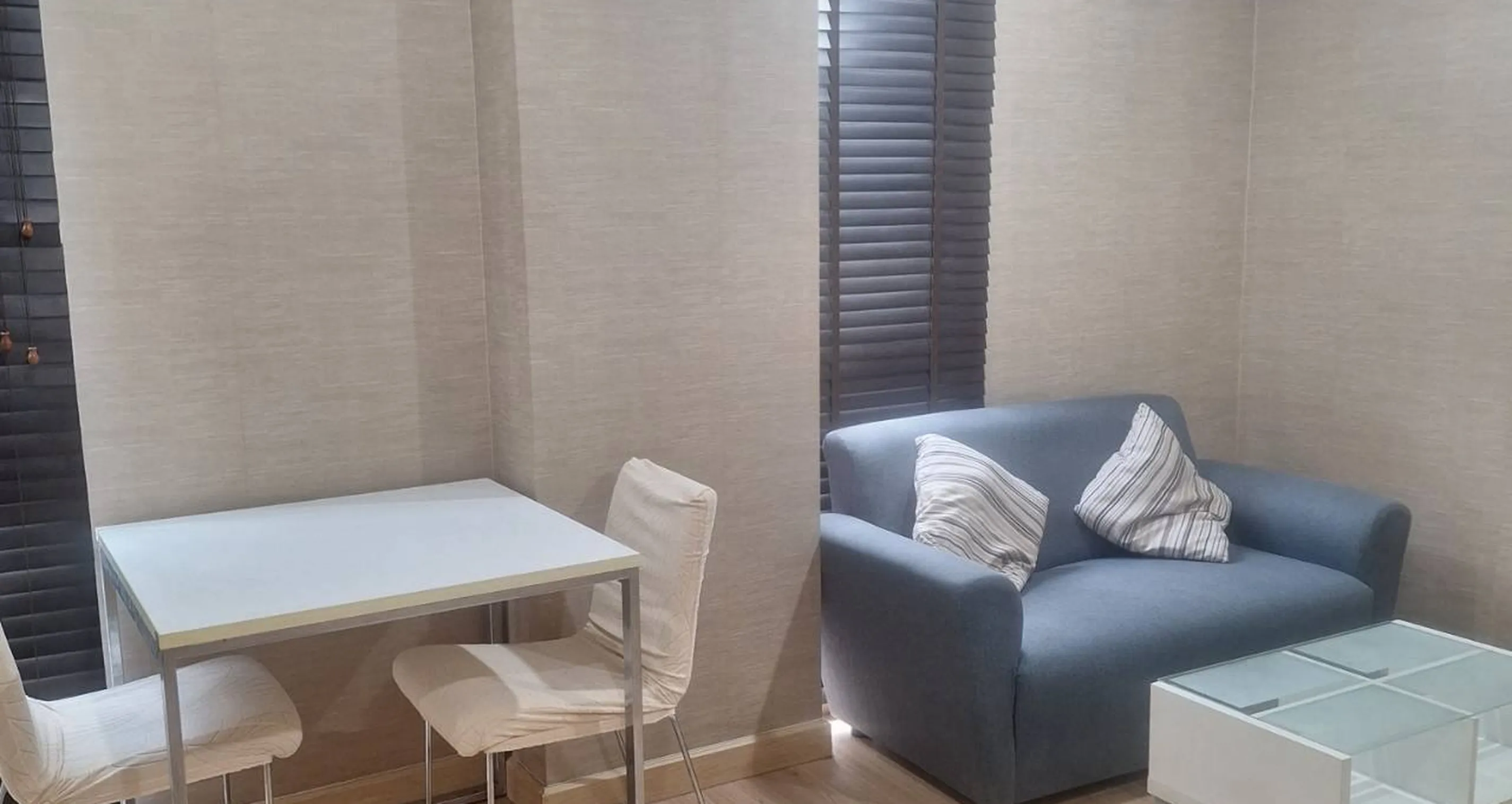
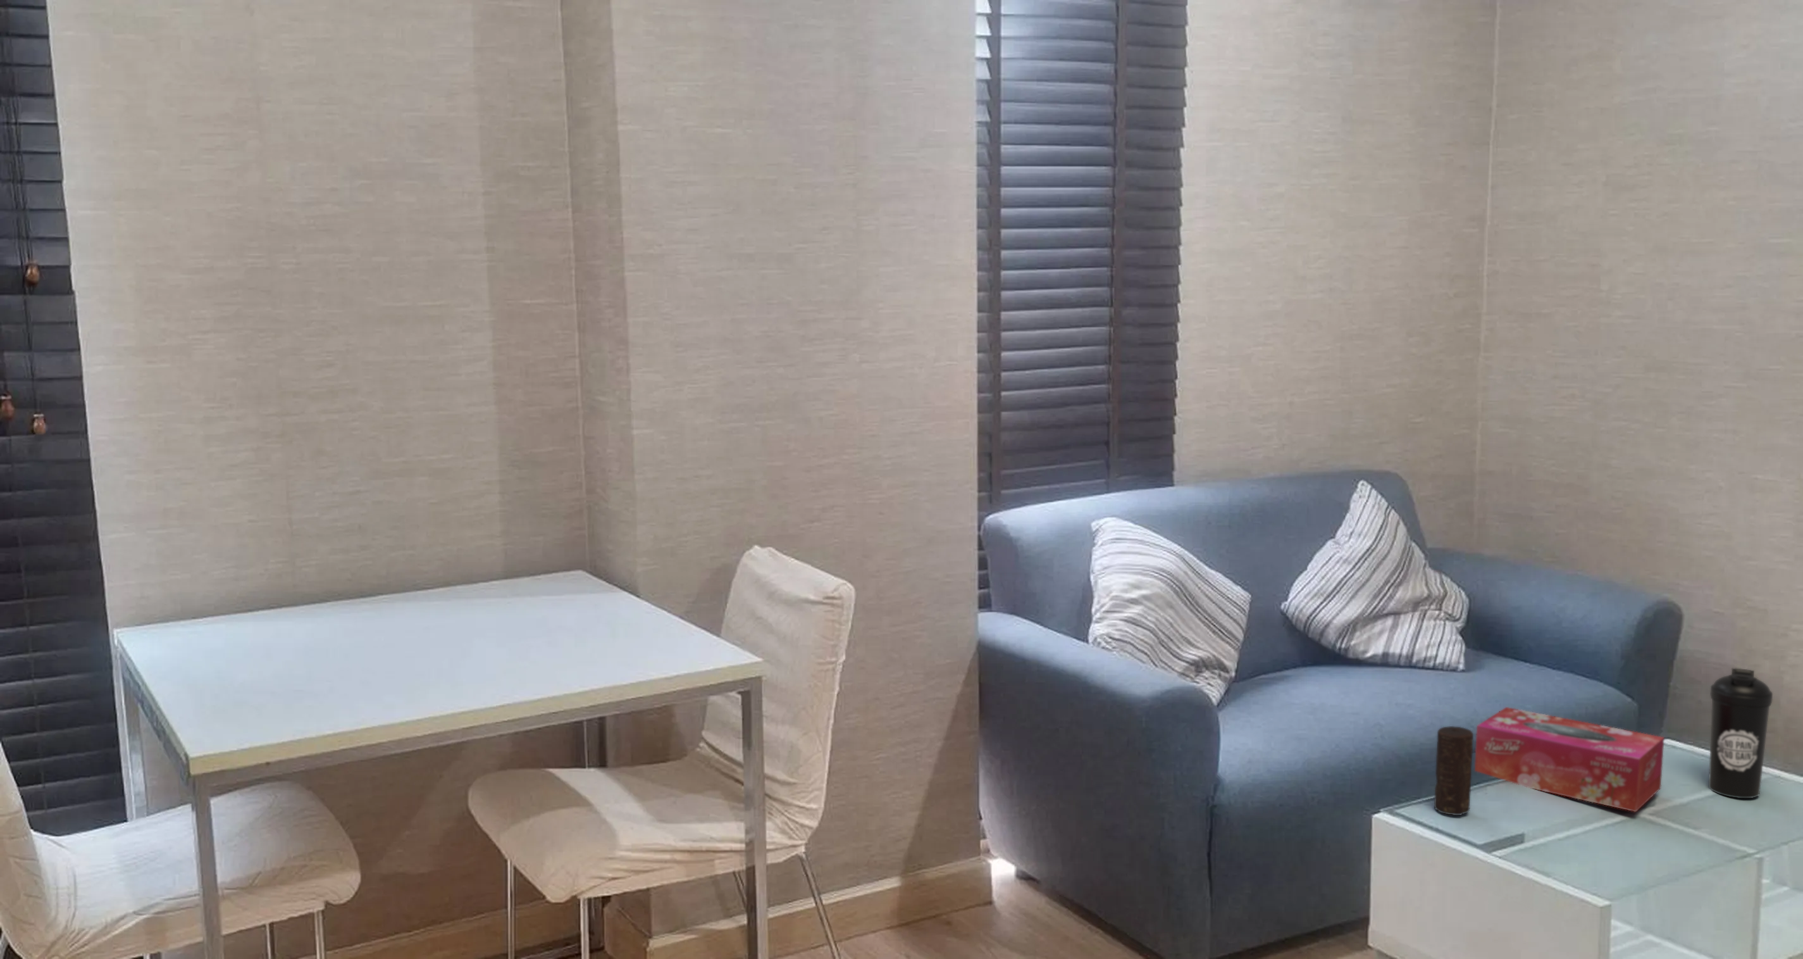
+ candle [1433,725,1474,816]
+ tissue box [1474,706,1665,812]
+ water bottle [1708,668,1773,799]
